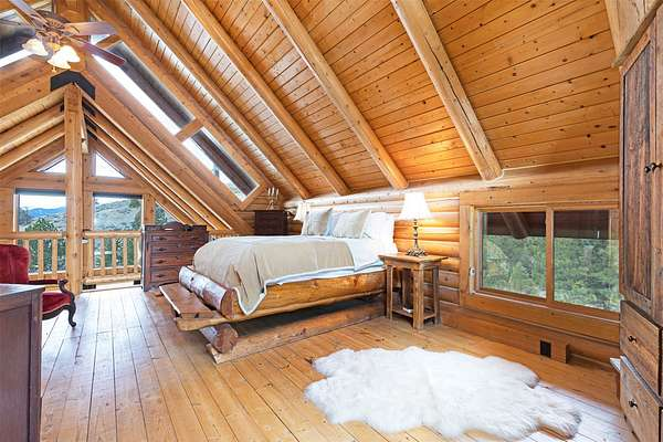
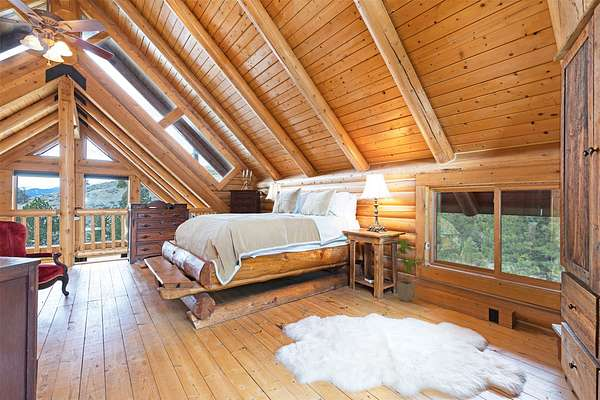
+ house plant [393,238,430,303]
